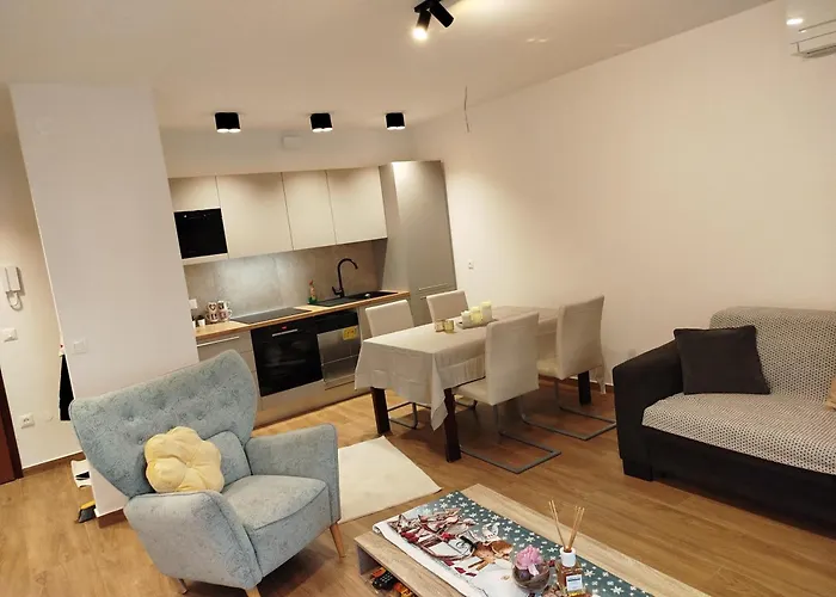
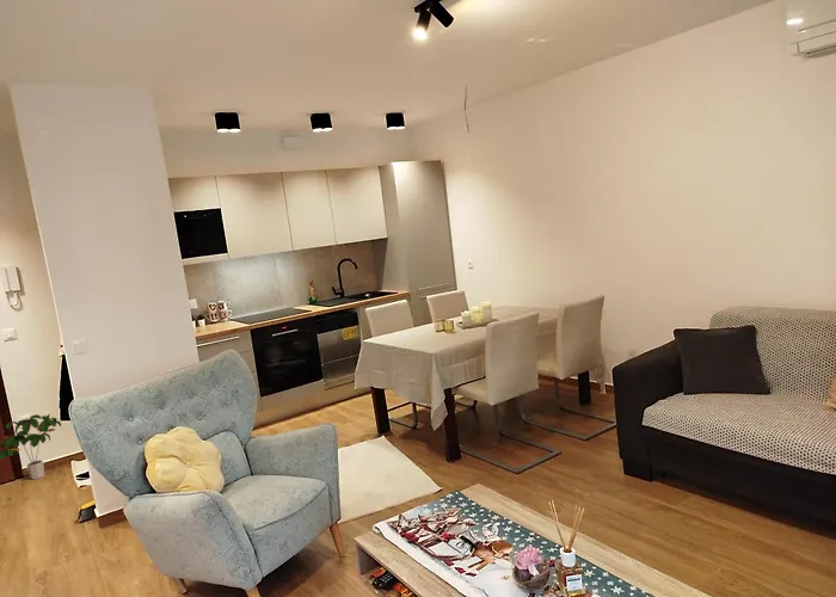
+ potted plant [0,413,62,481]
